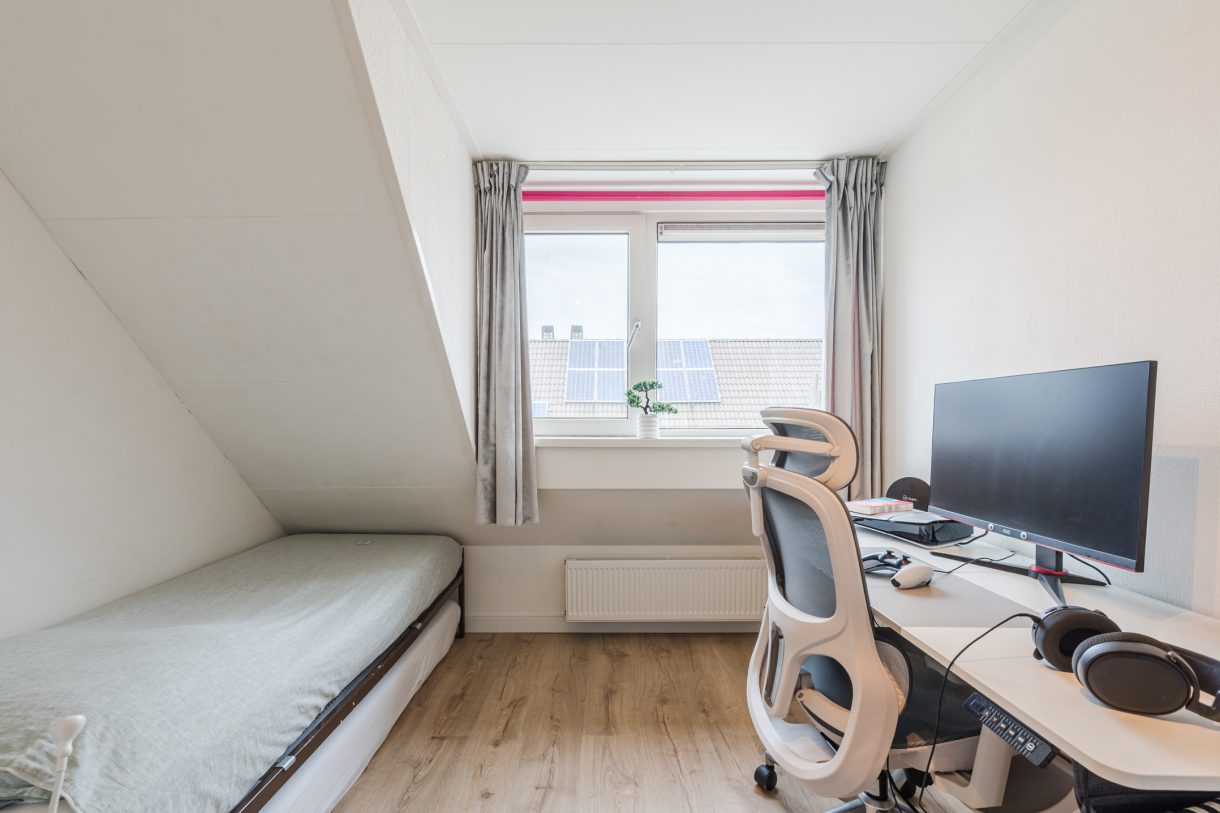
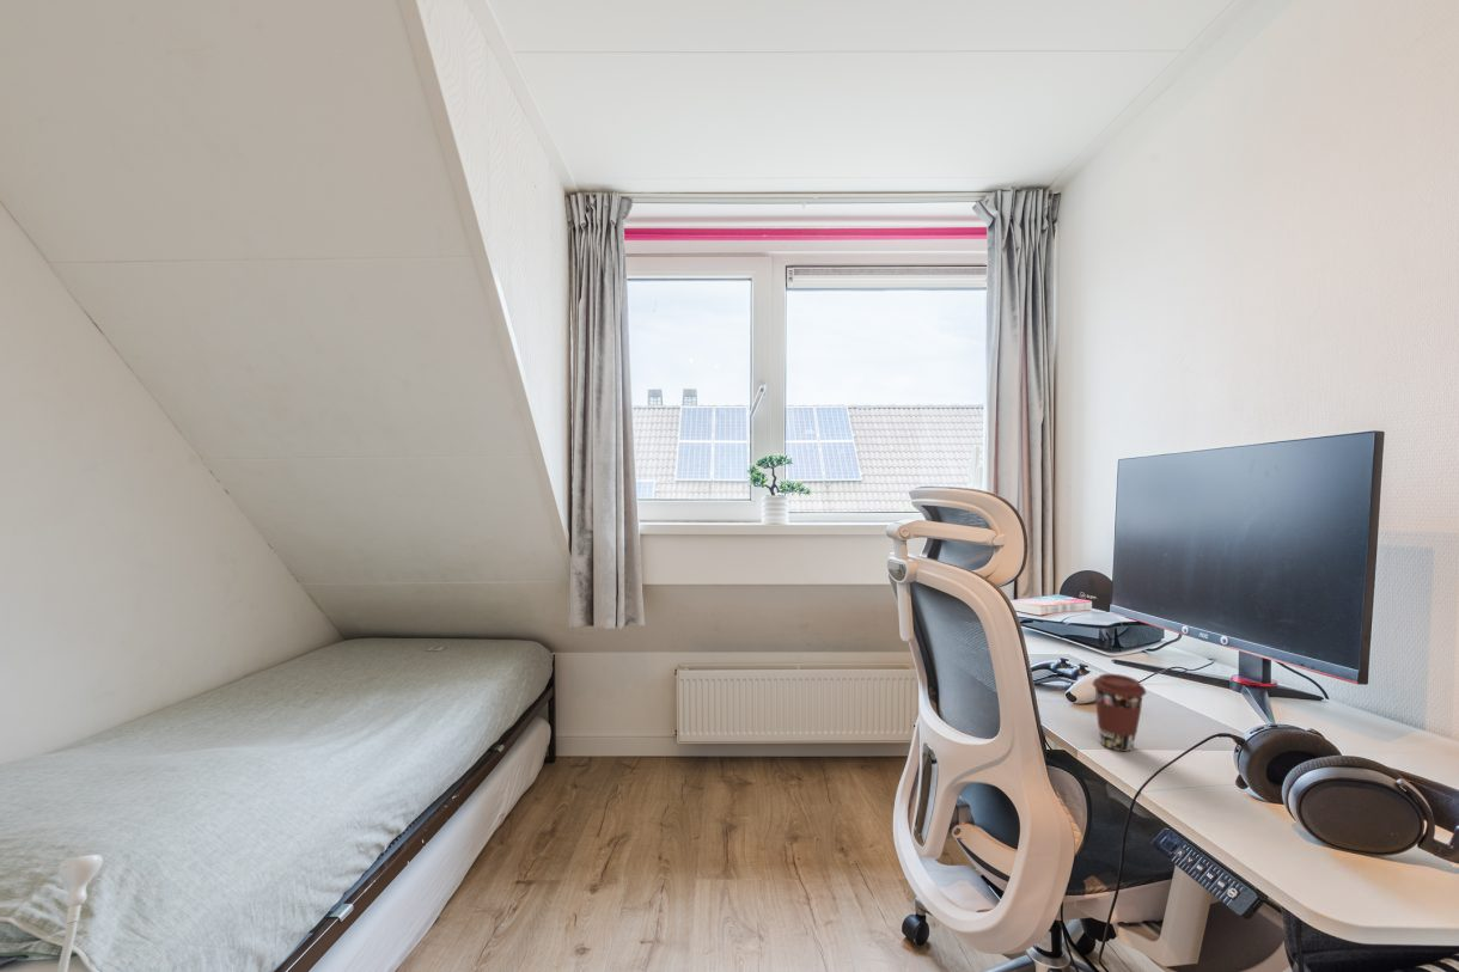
+ coffee cup [1091,673,1147,752]
